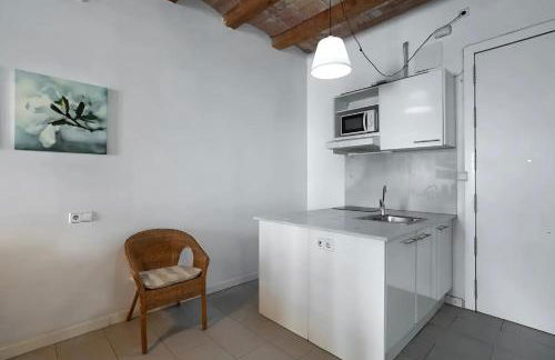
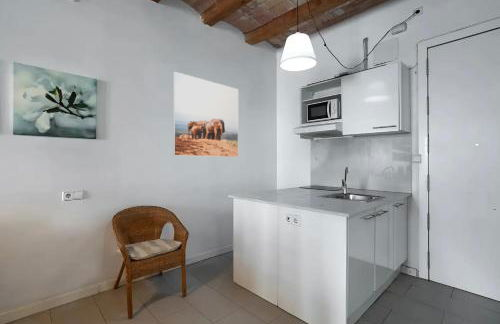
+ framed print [172,71,239,158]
